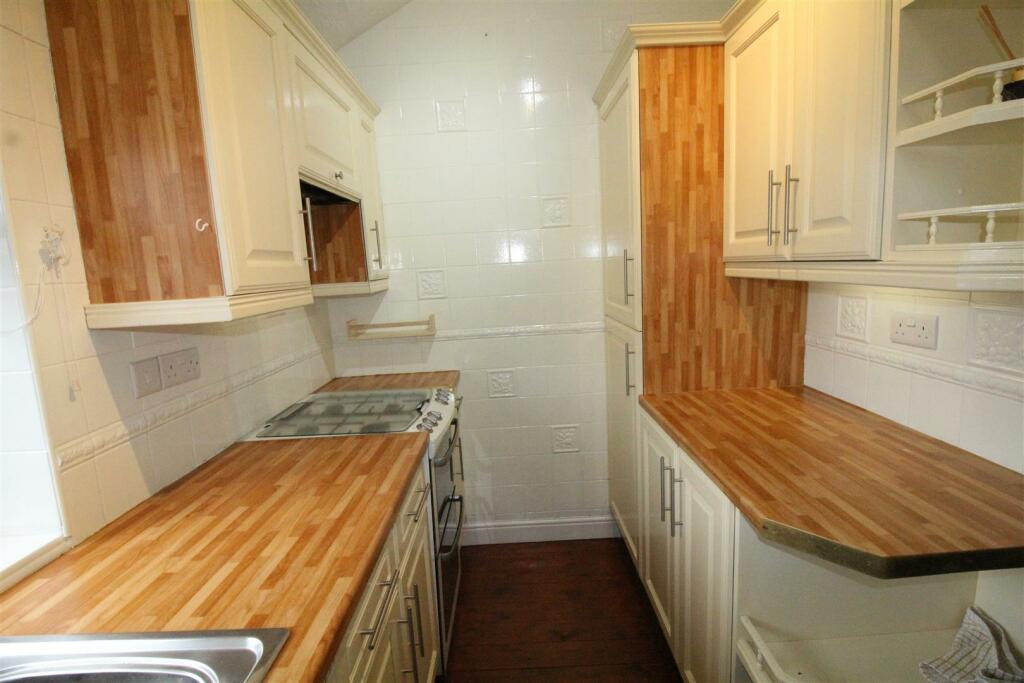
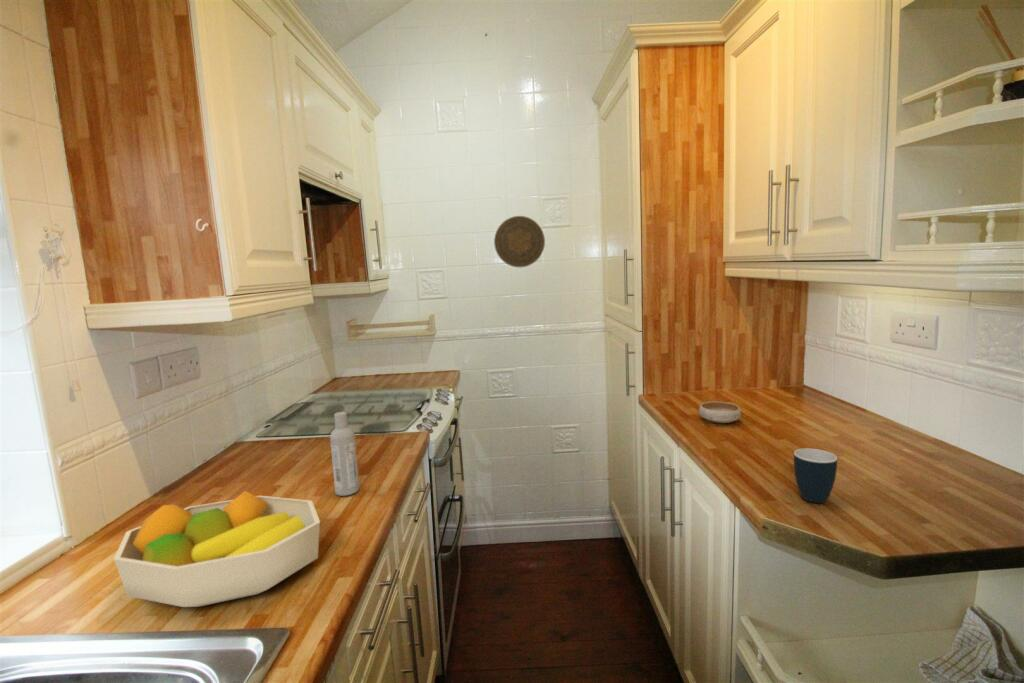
+ bottle [329,411,360,497]
+ bowl [698,401,742,424]
+ fruit bowl [113,490,321,608]
+ decorative plate [493,215,546,268]
+ mug [793,448,838,504]
